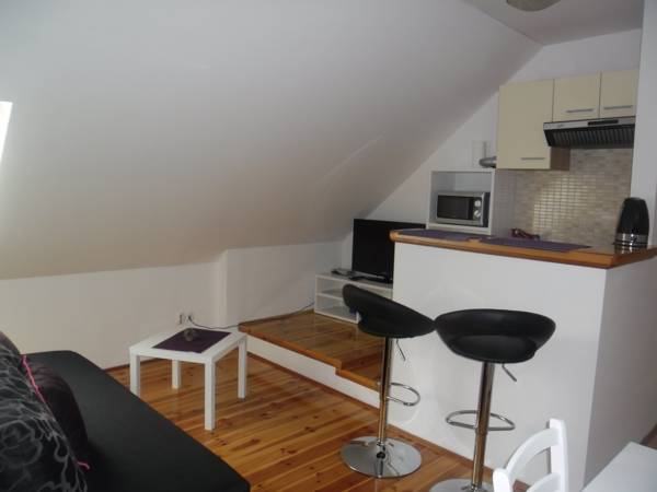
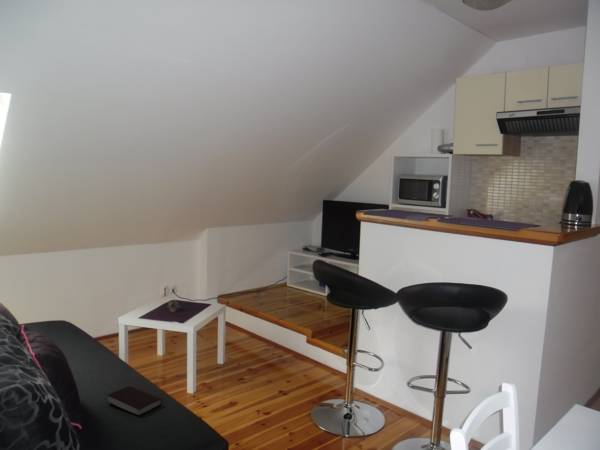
+ book [106,385,163,417]
